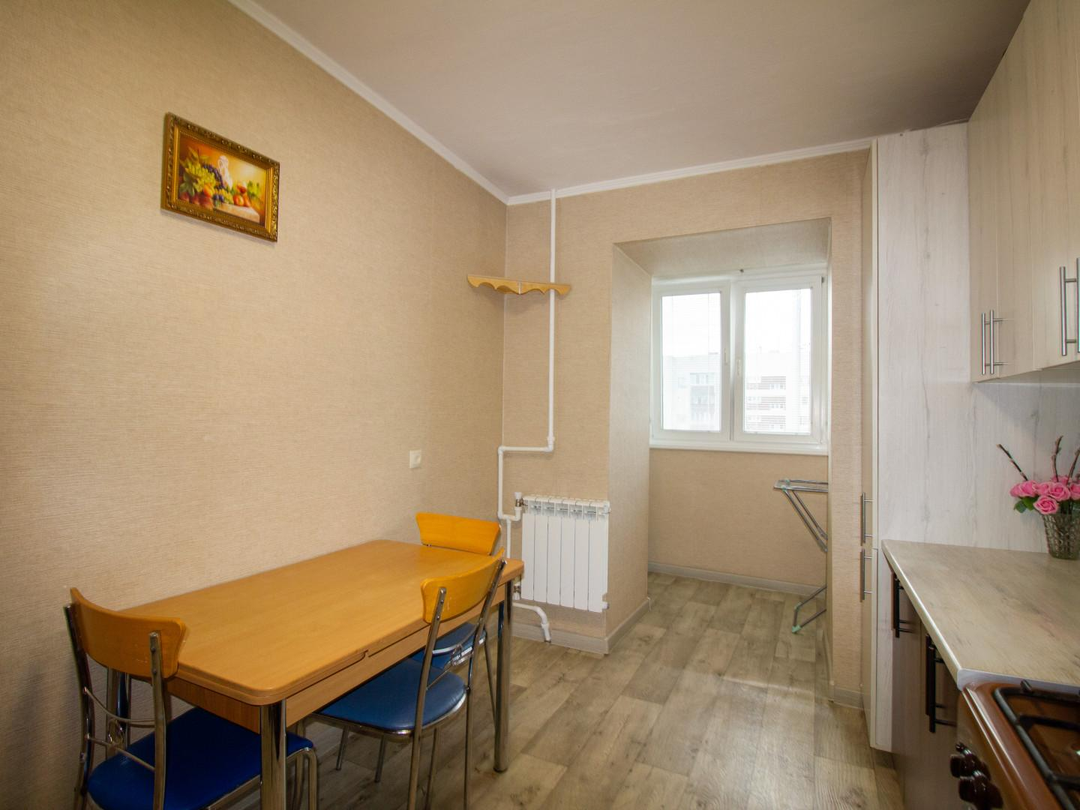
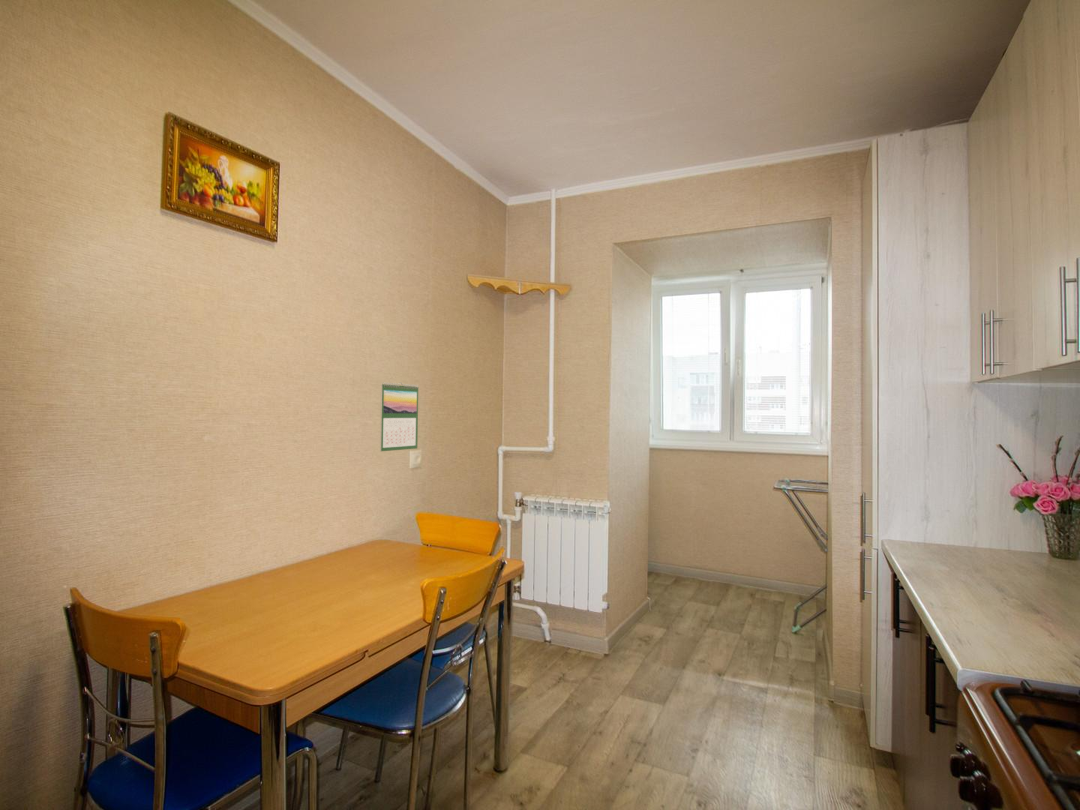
+ calendar [379,381,419,452]
